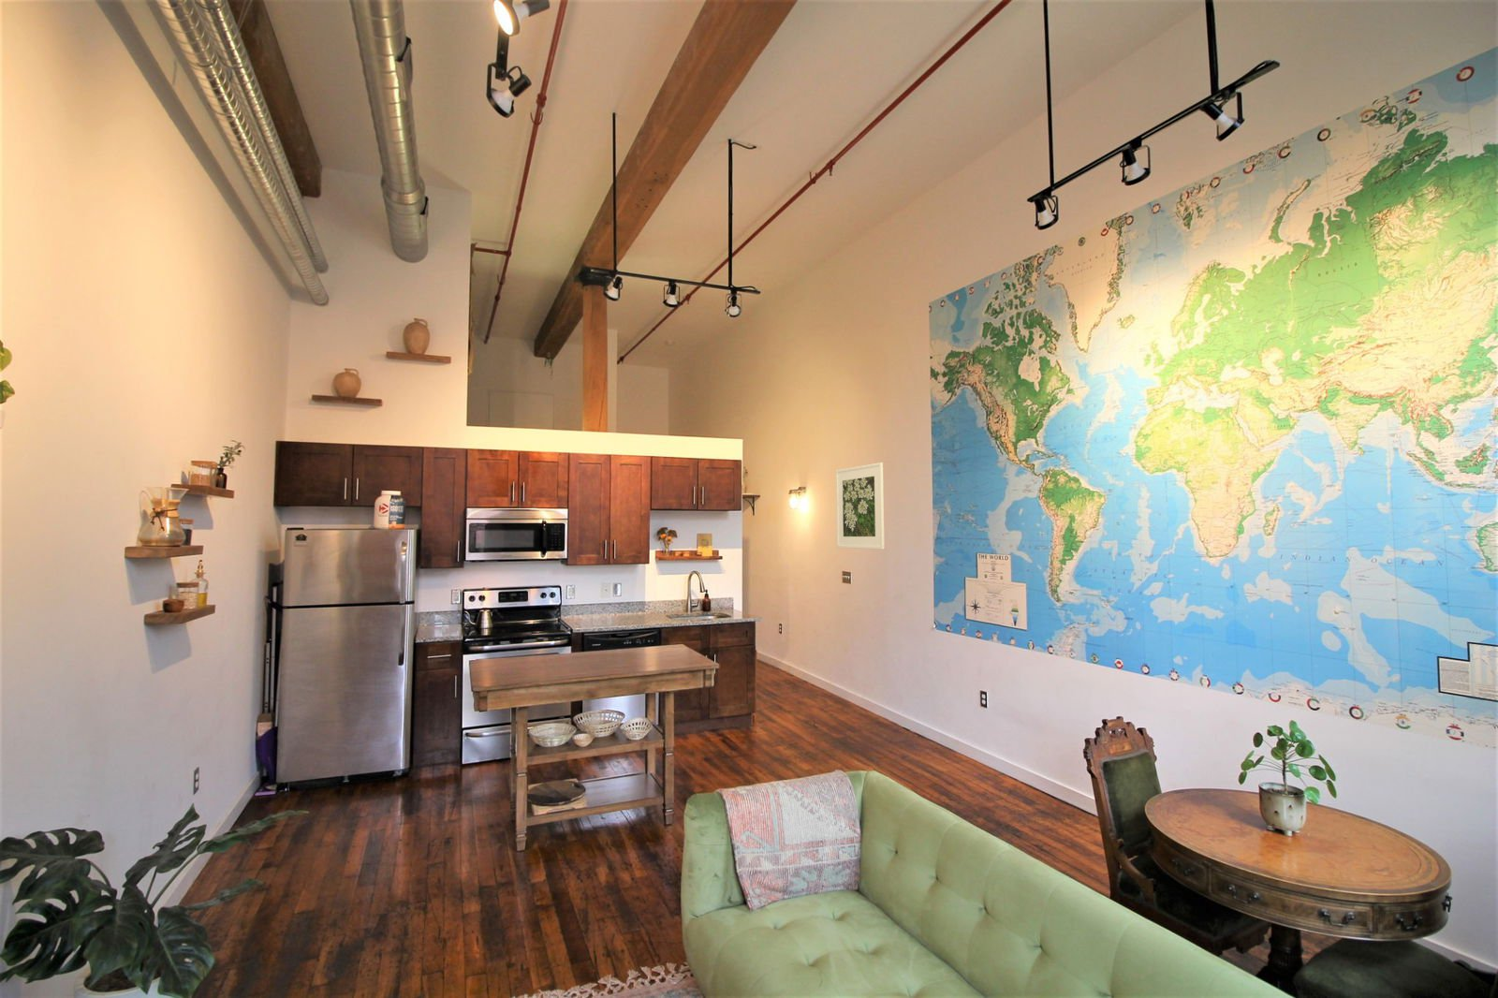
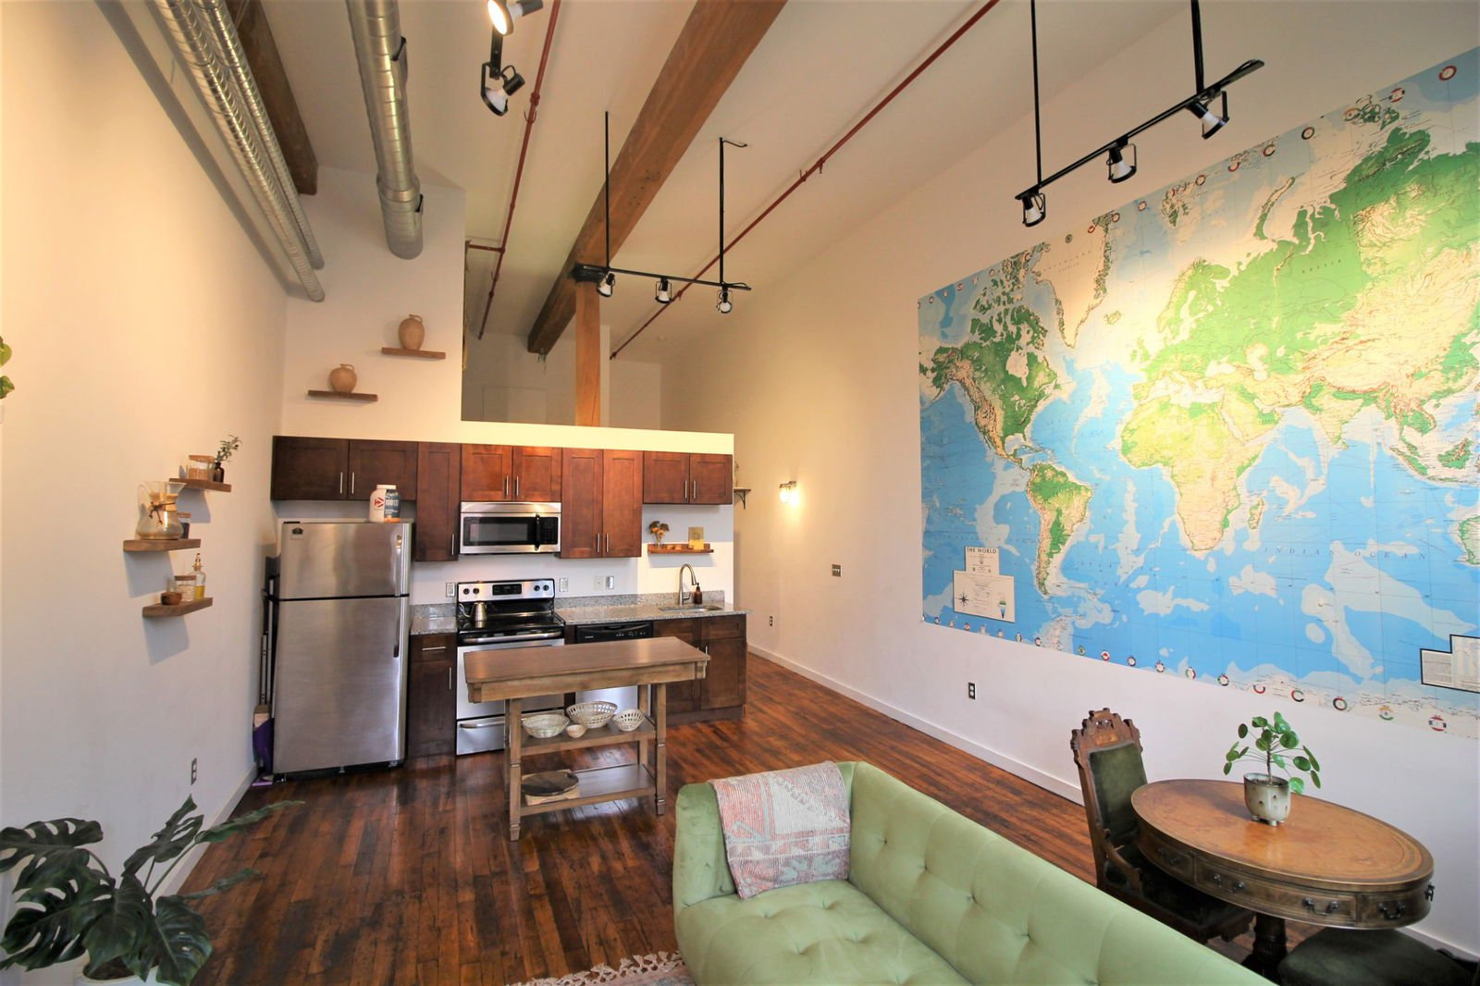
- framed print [835,461,885,550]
